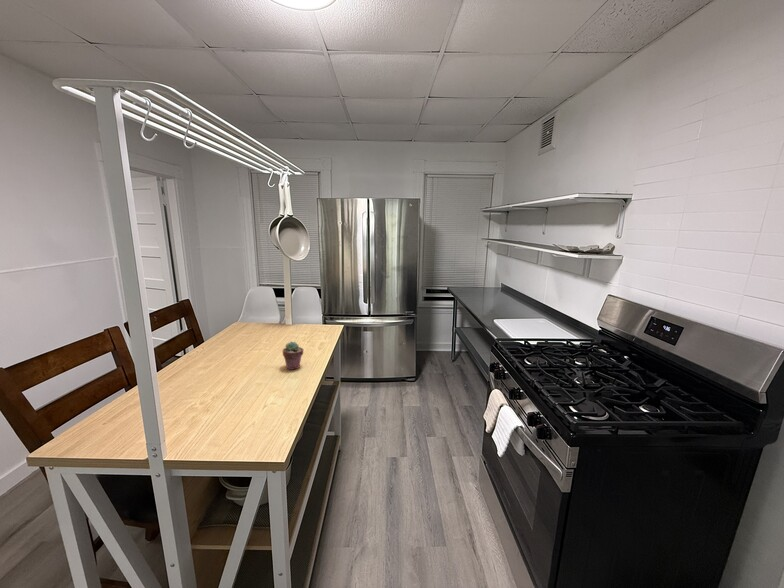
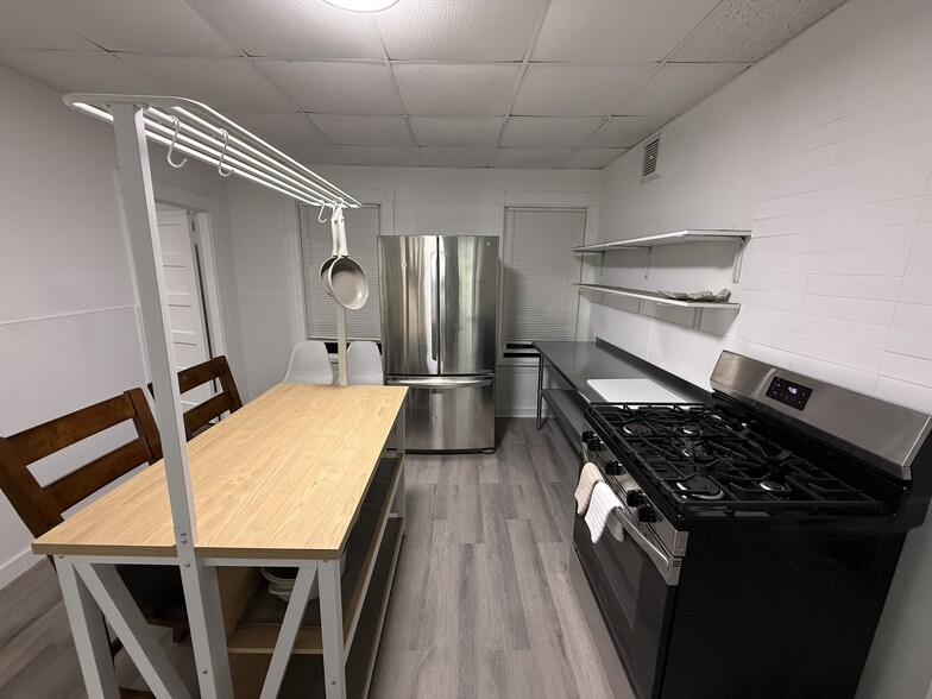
- potted succulent [282,340,305,371]
